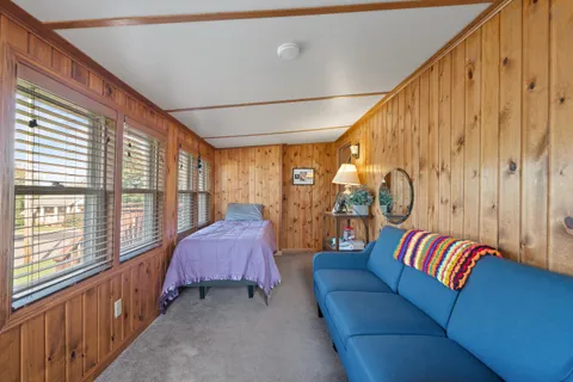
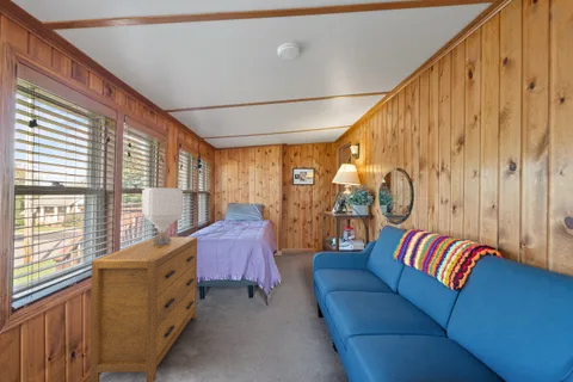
+ table lamp [141,186,184,246]
+ dresser [90,236,198,382]
